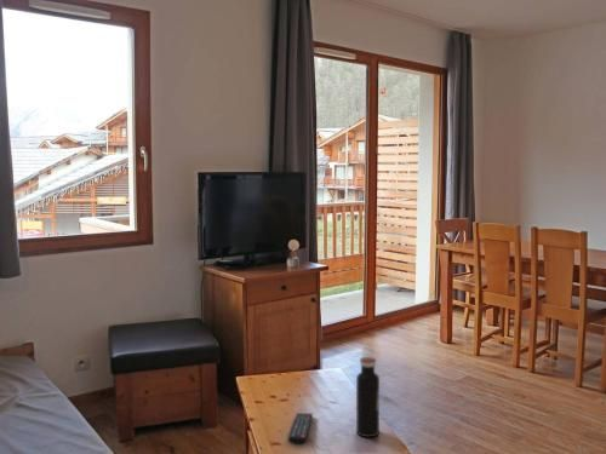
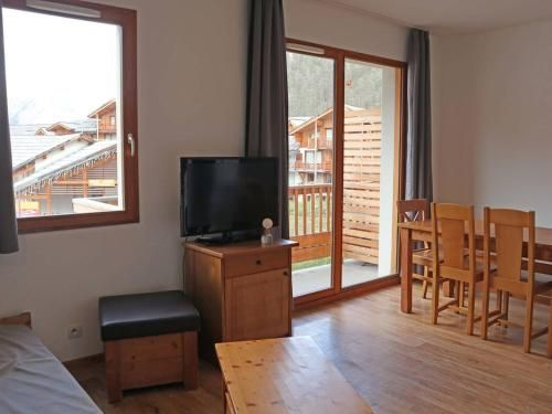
- water bottle [355,356,381,438]
- remote control [287,412,314,446]
